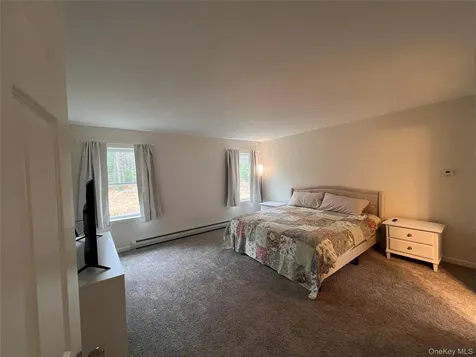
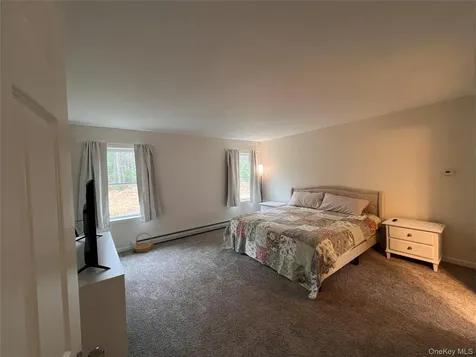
+ basket [134,232,155,254]
